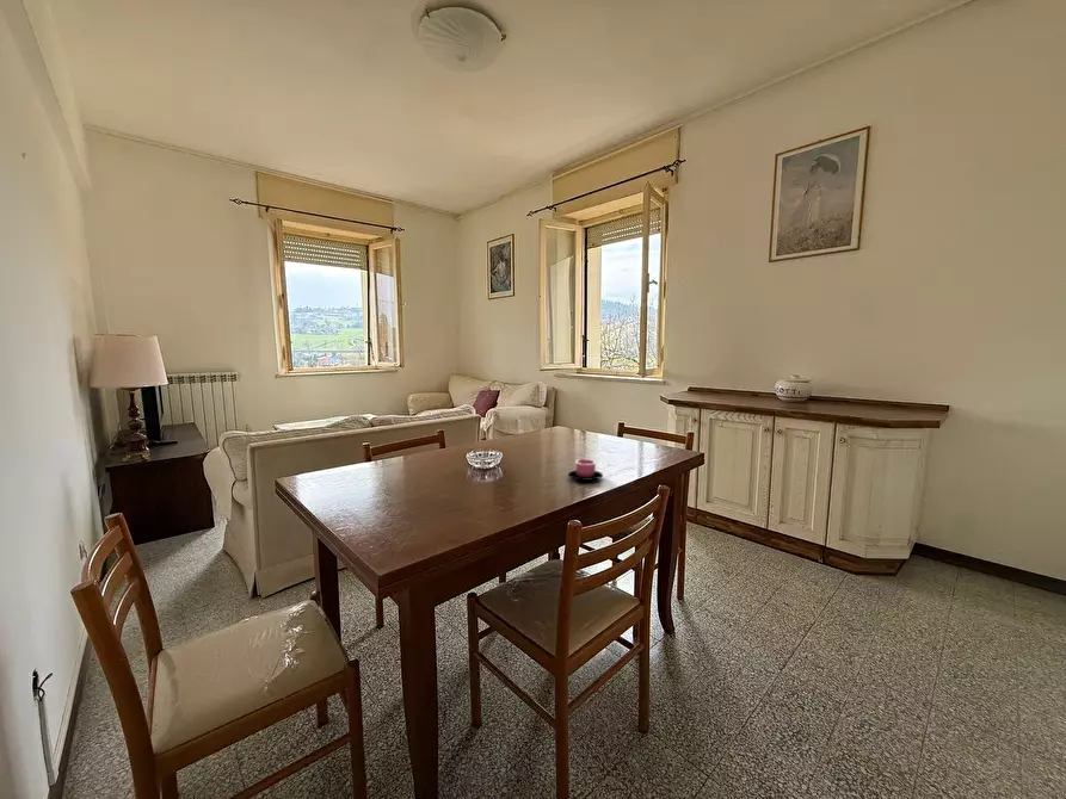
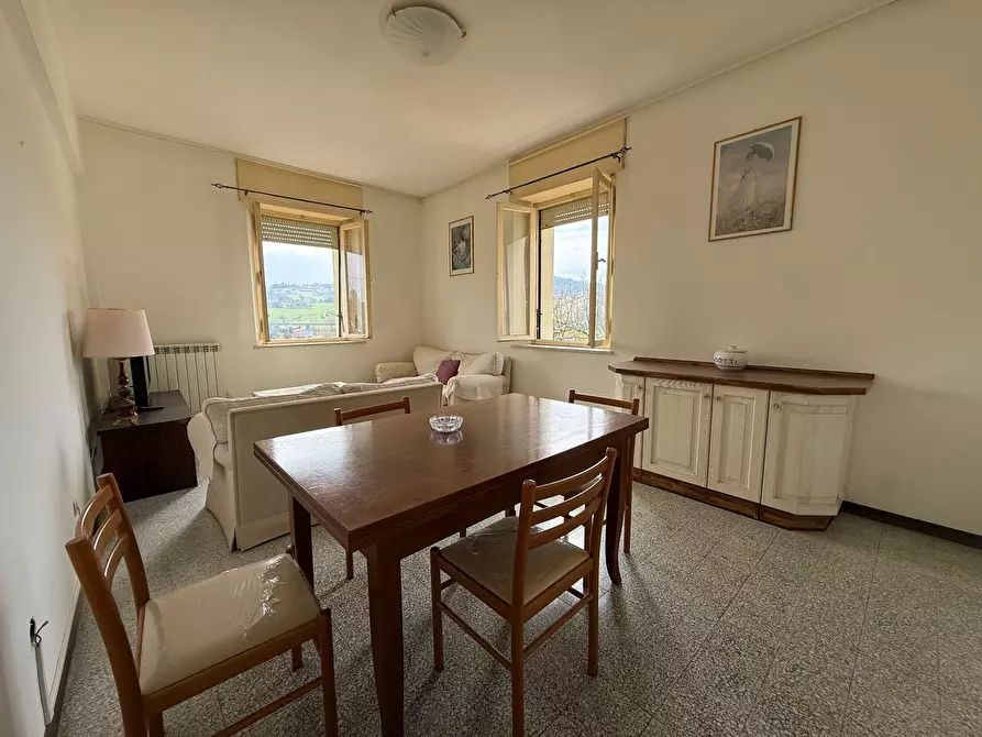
- cup [567,458,604,482]
